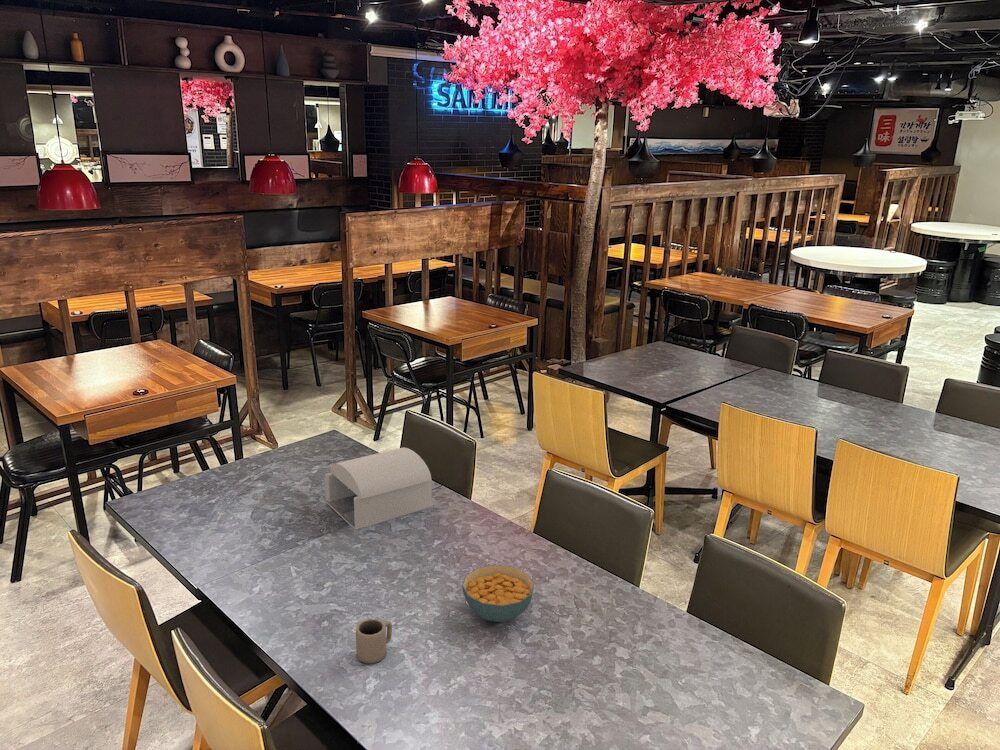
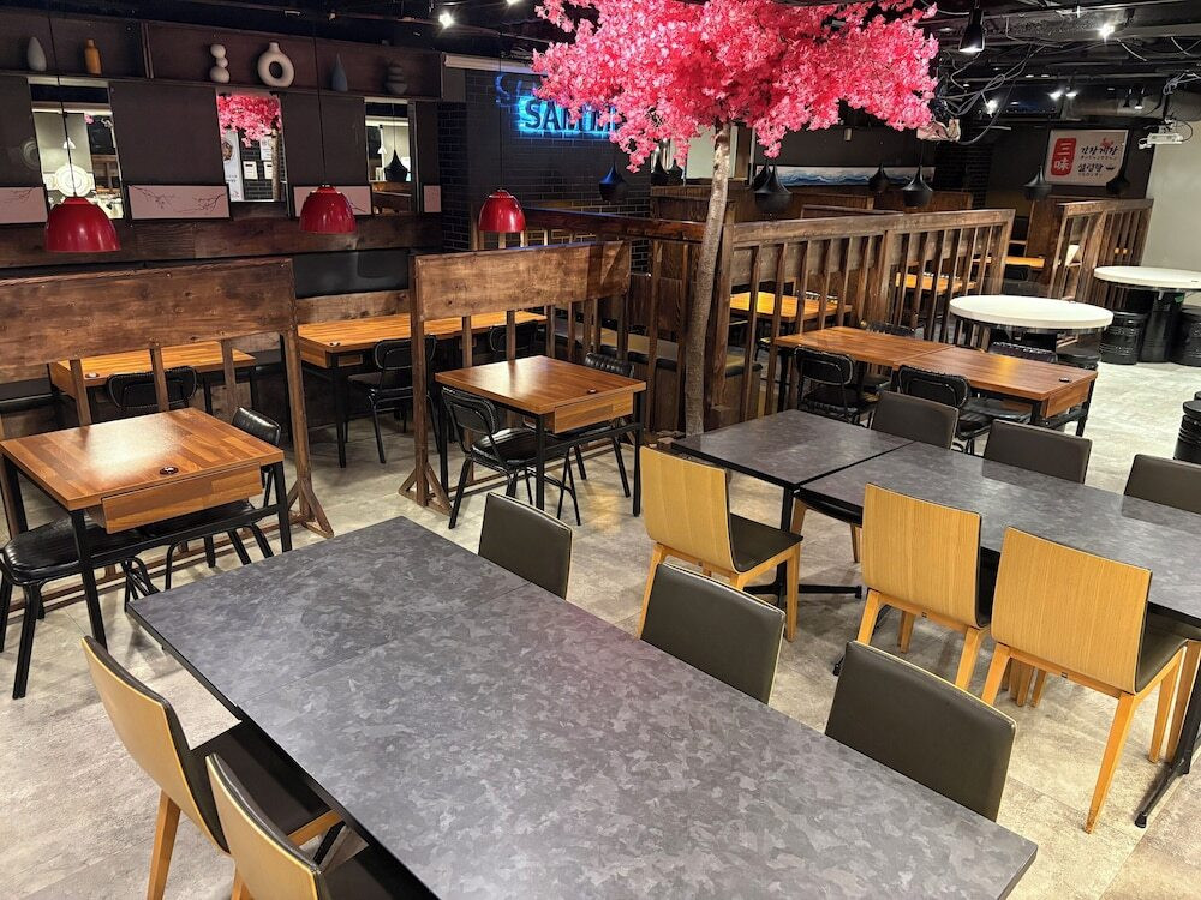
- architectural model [324,446,433,531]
- cup [355,618,393,665]
- cereal bowl [461,564,535,623]
